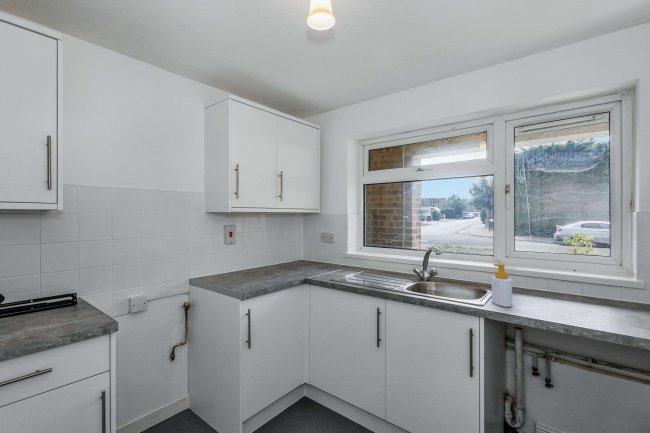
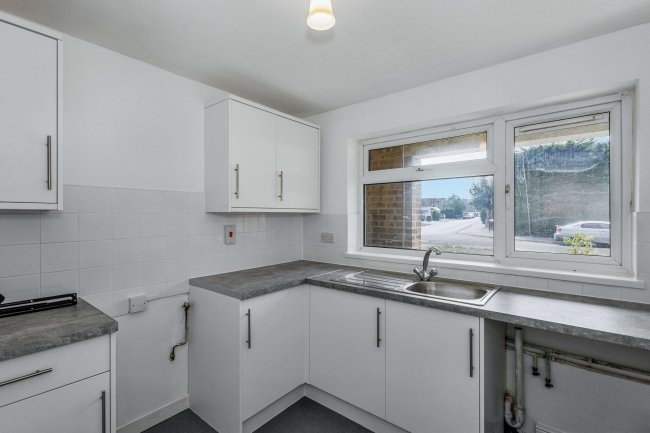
- soap bottle [491,263,513,308]
